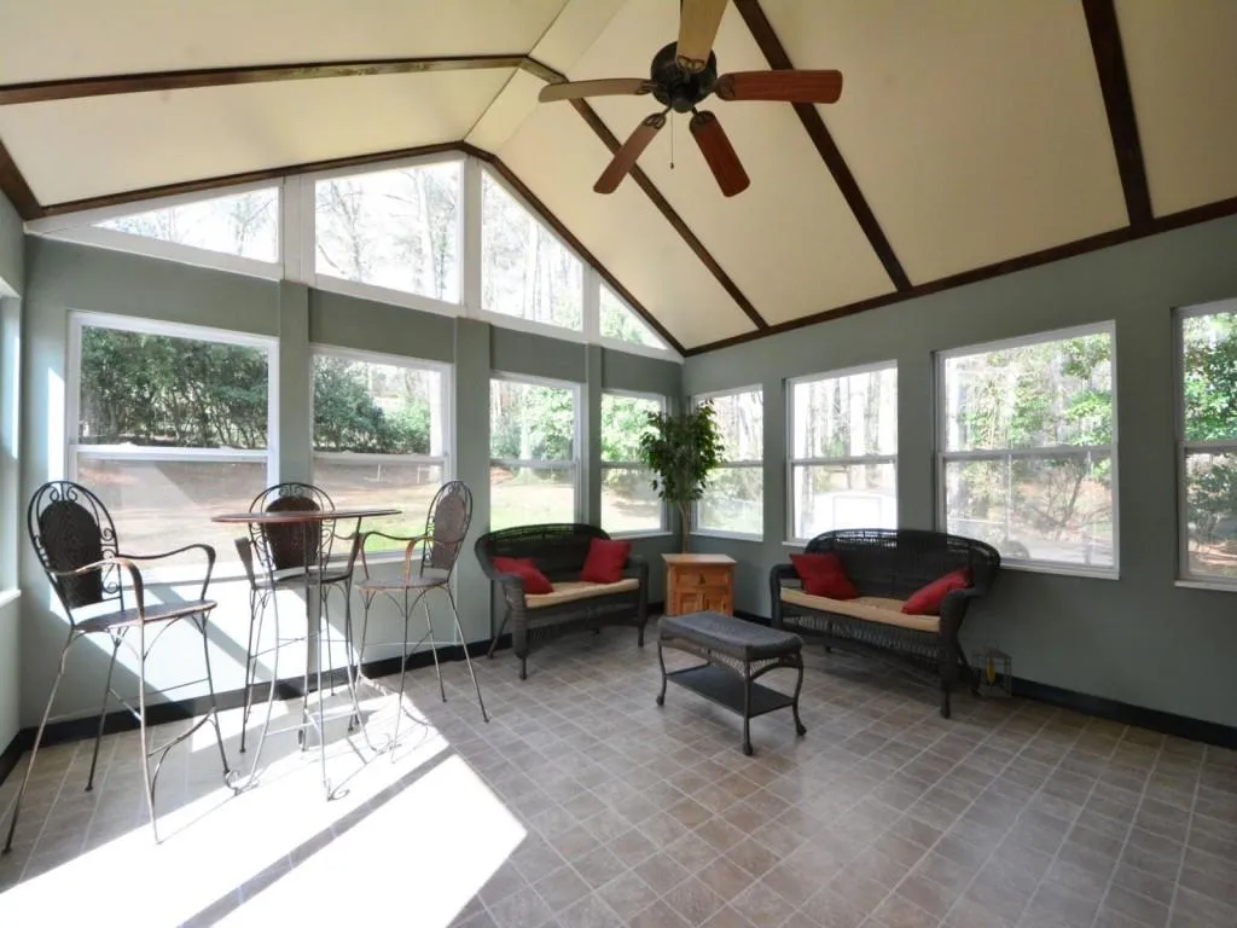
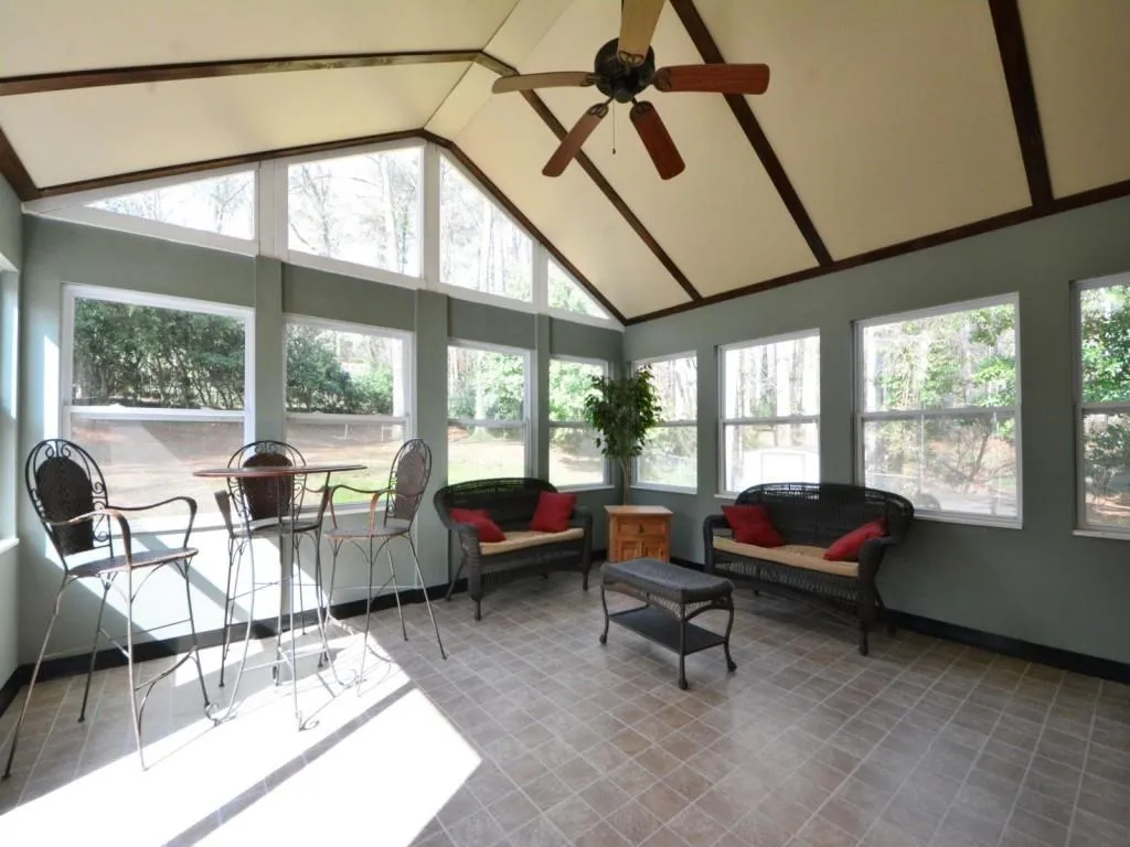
- lantern [969,638,1015,700]
